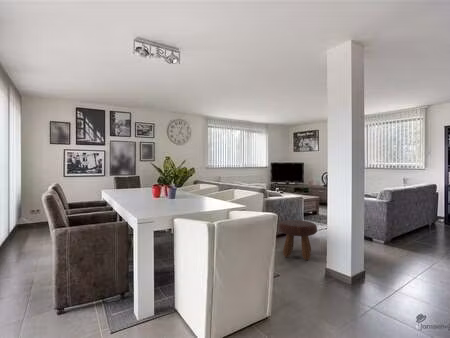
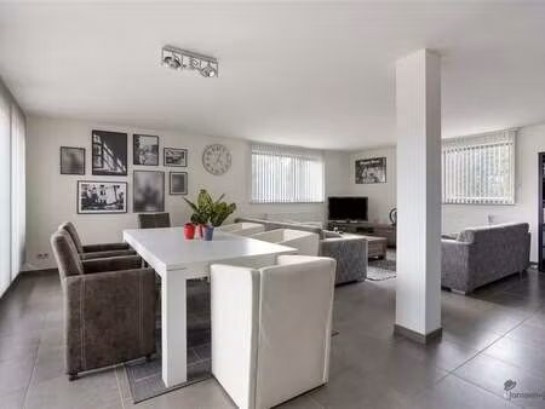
- footstool [278,219,318,261]
